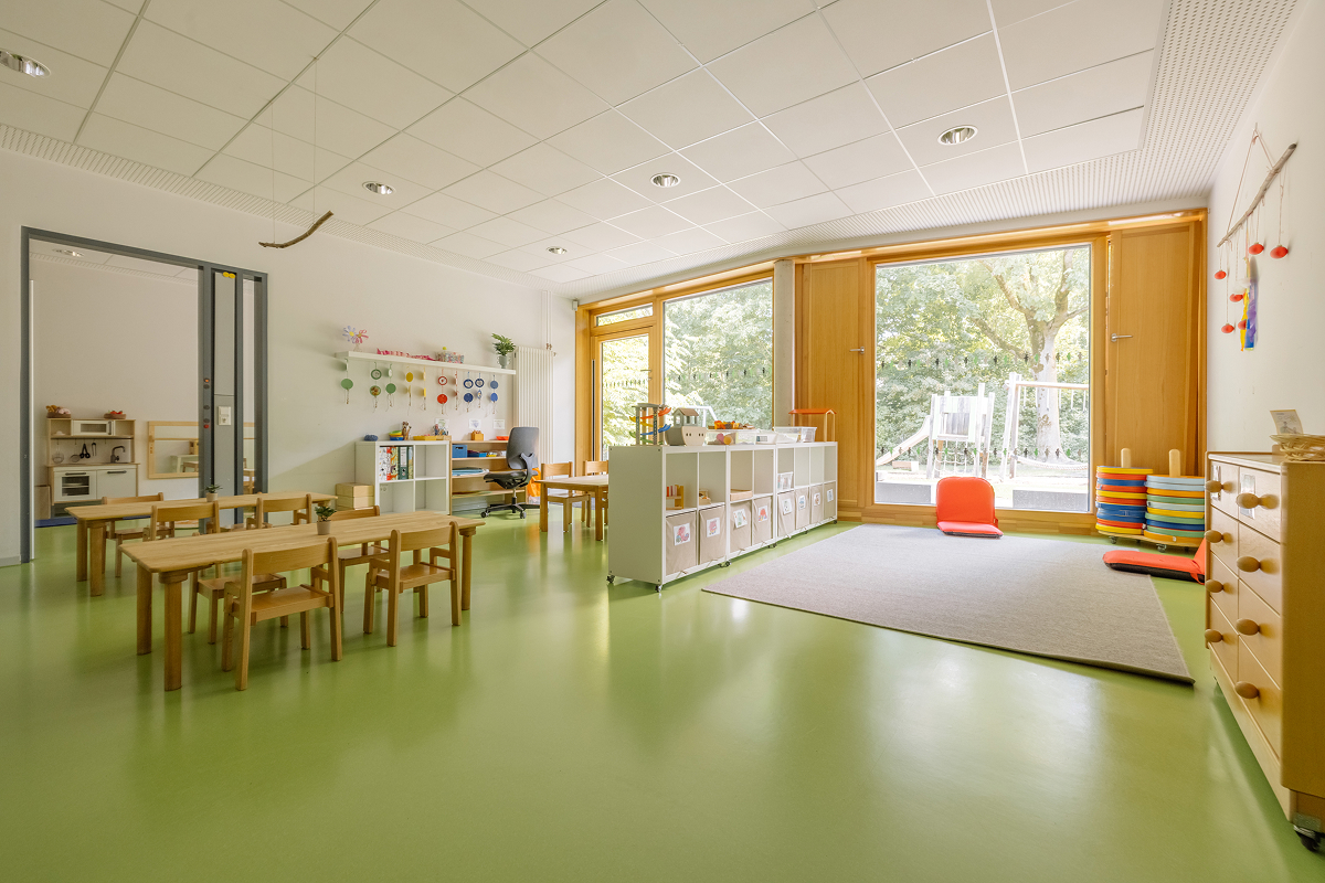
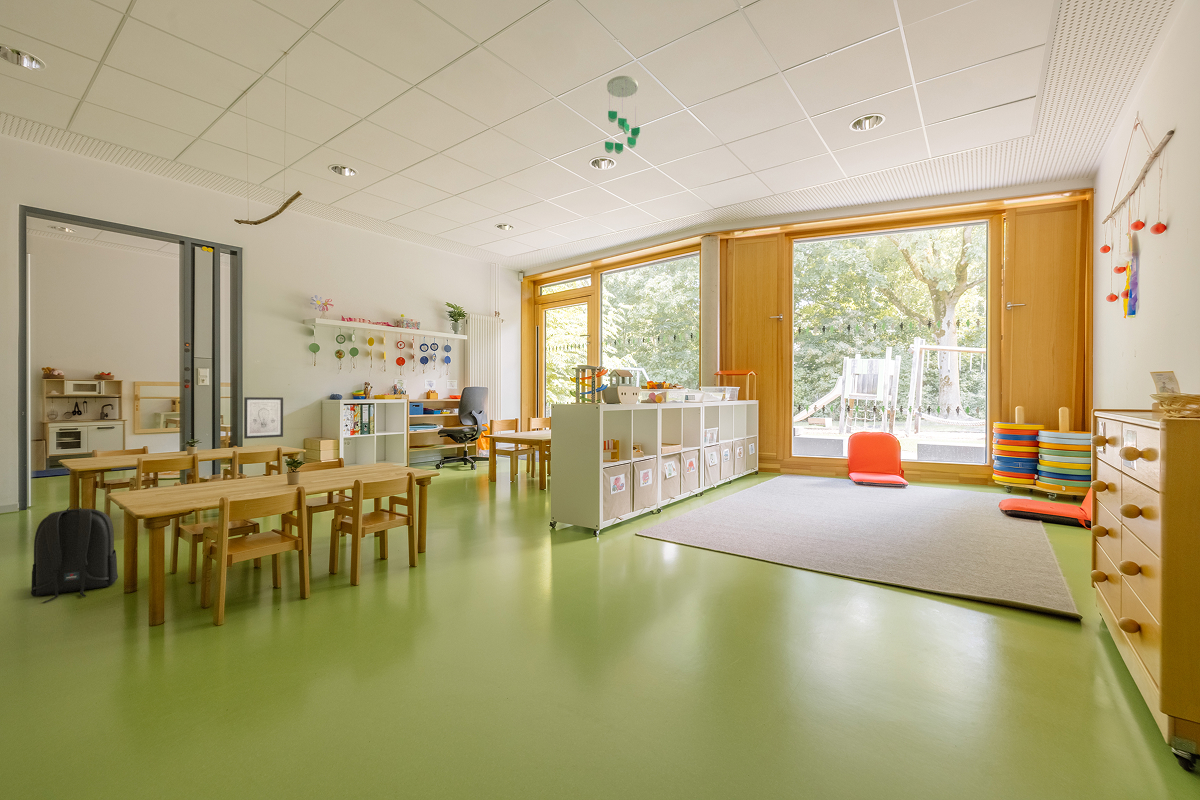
+ backpack [30,504,119,603]
+ wall art [243,396,284,440]
+ ceiling mobile [604,75,641,155]
